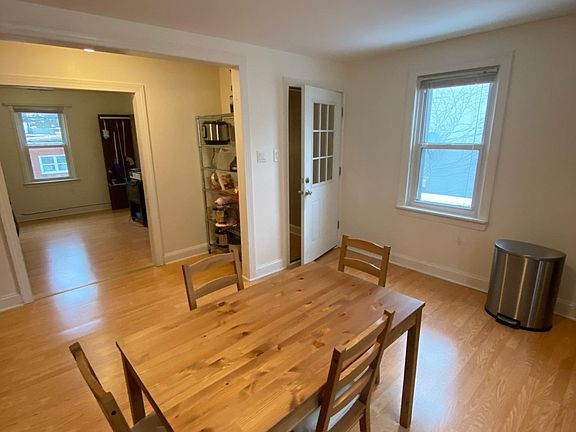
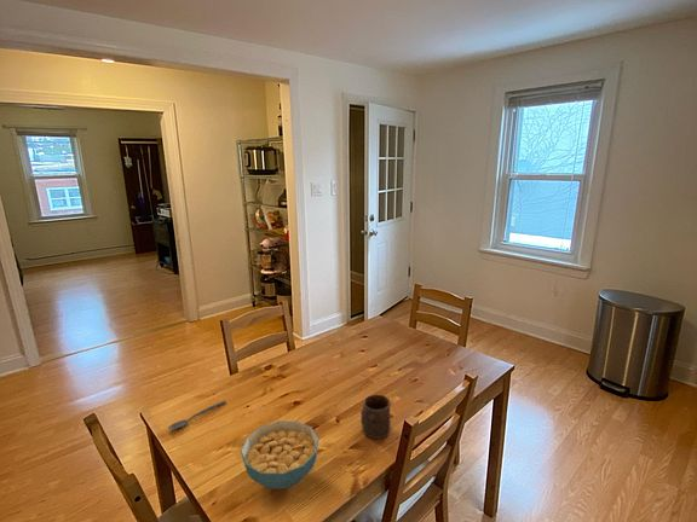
+ spoon [167,400,227,430]
+ cereal bowl [240,419,319,491]
+ cup [359,394,392,440]
